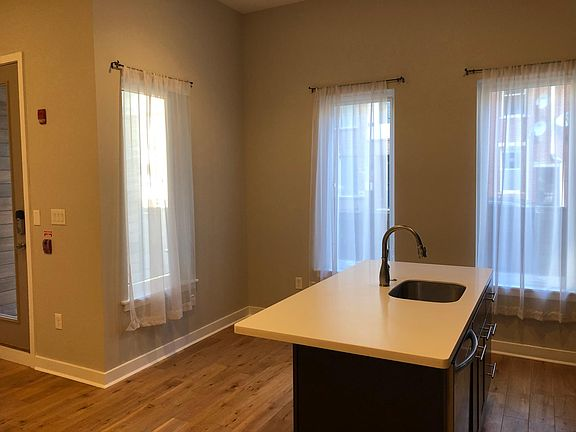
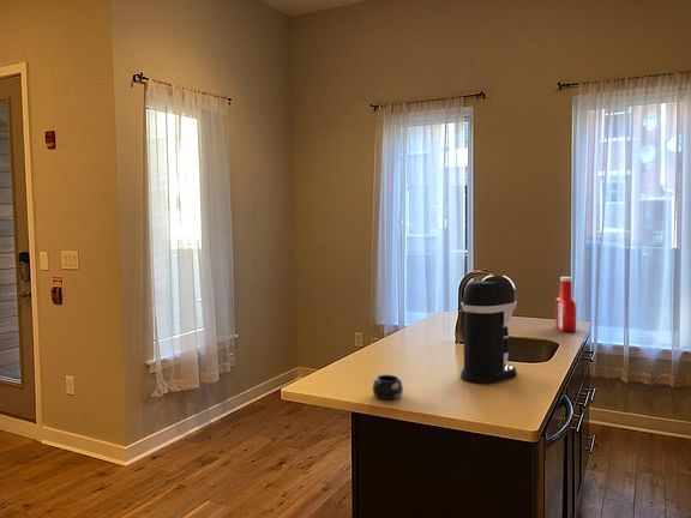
+ coffee maker [459,273,518,385]
+ mug [372,373,404,400]
+ soap bottle [554,276,577,333]
